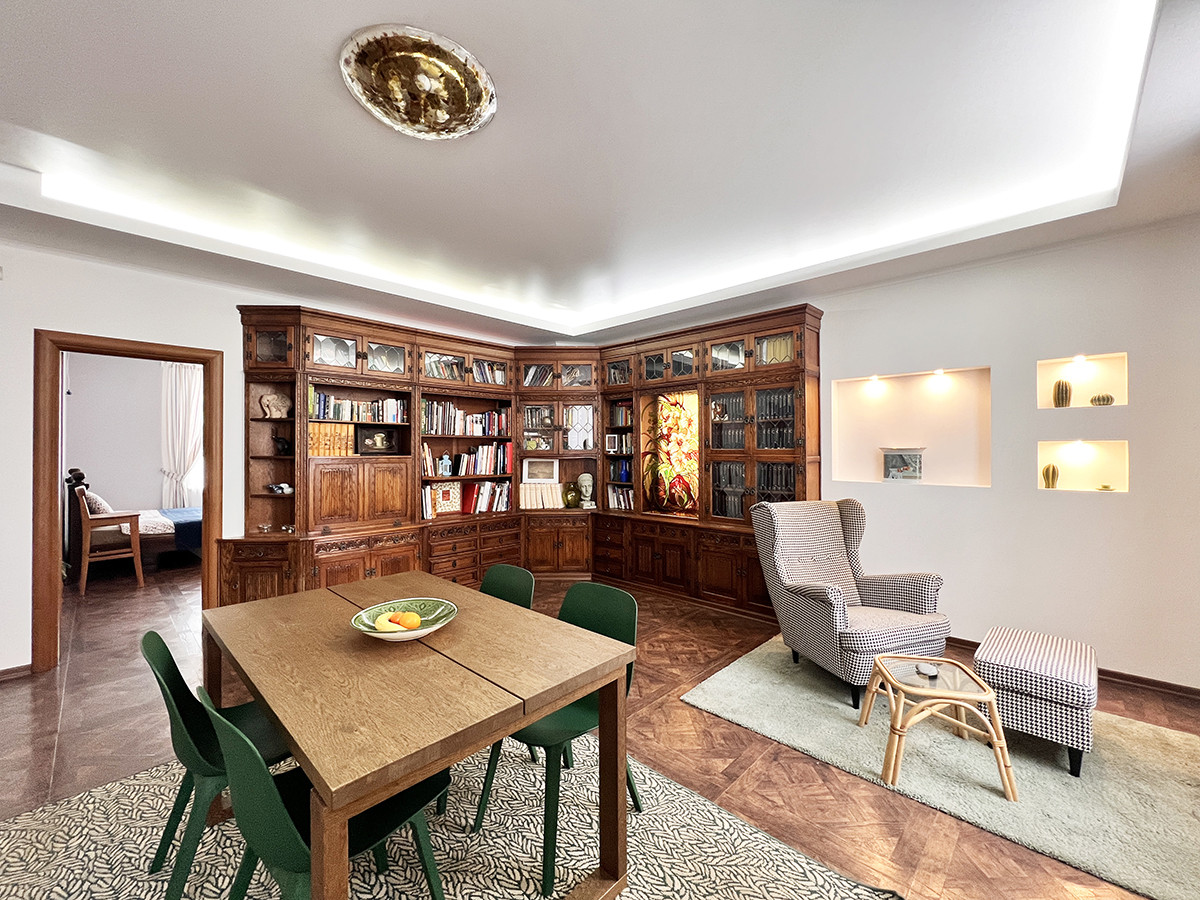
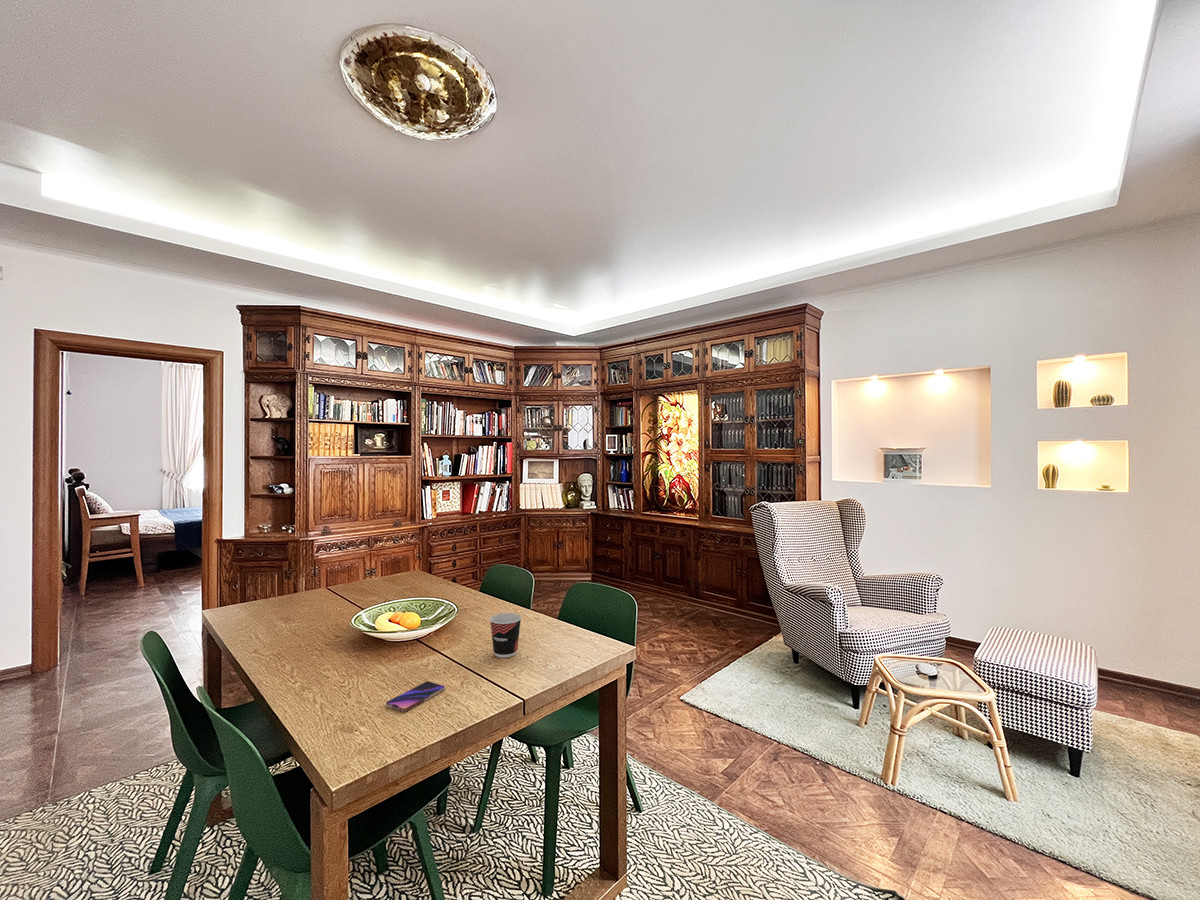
+ smartphone [385,680,446,713]
+ cup [489,612,523,658]
